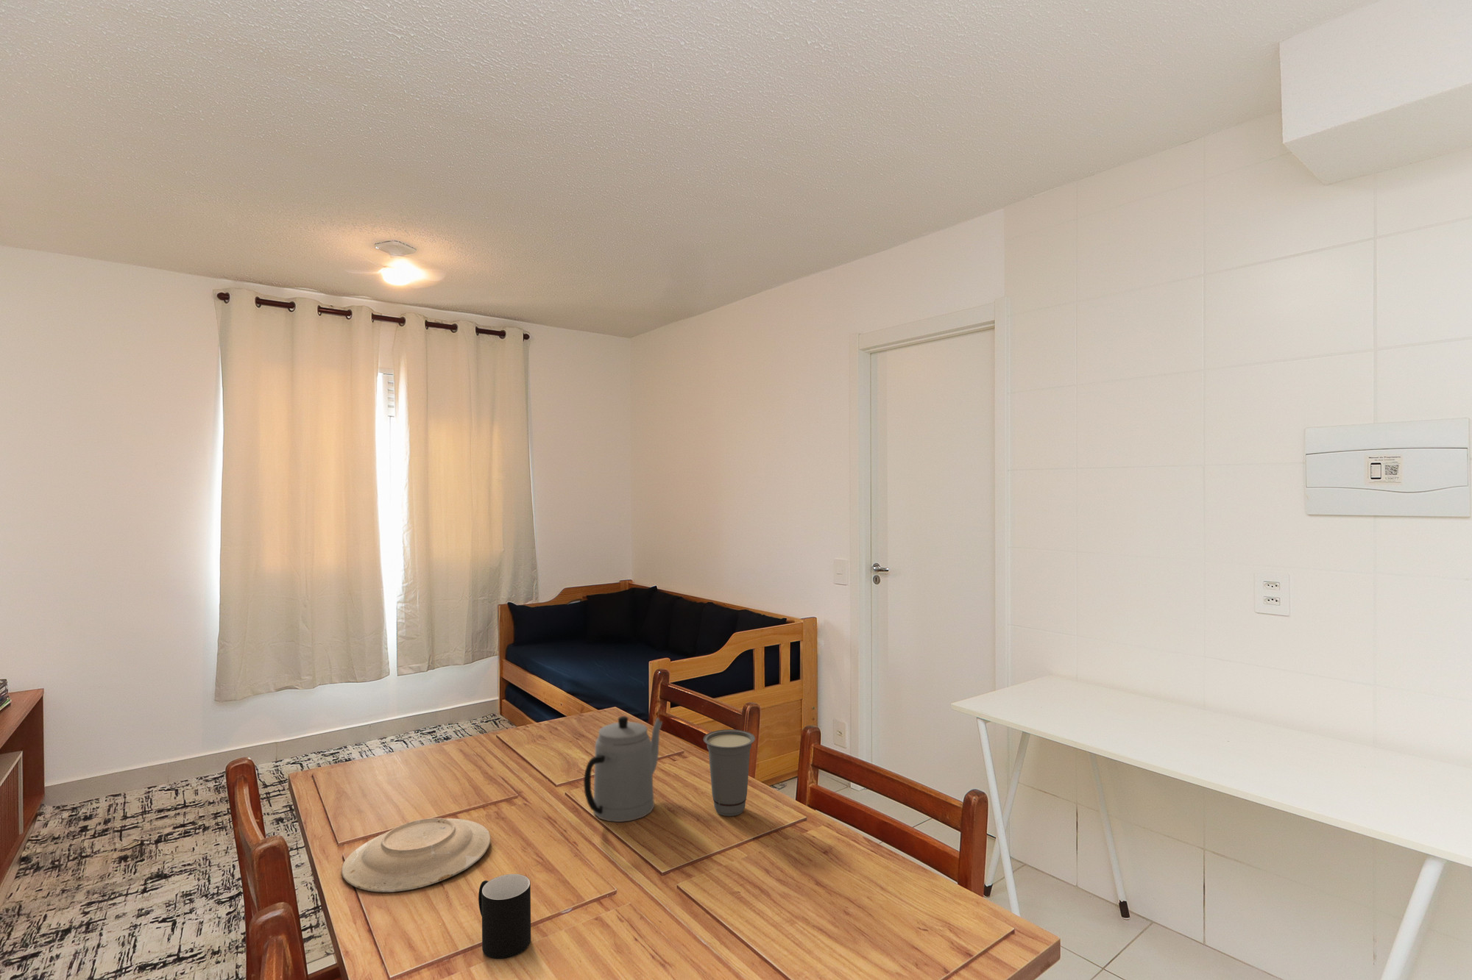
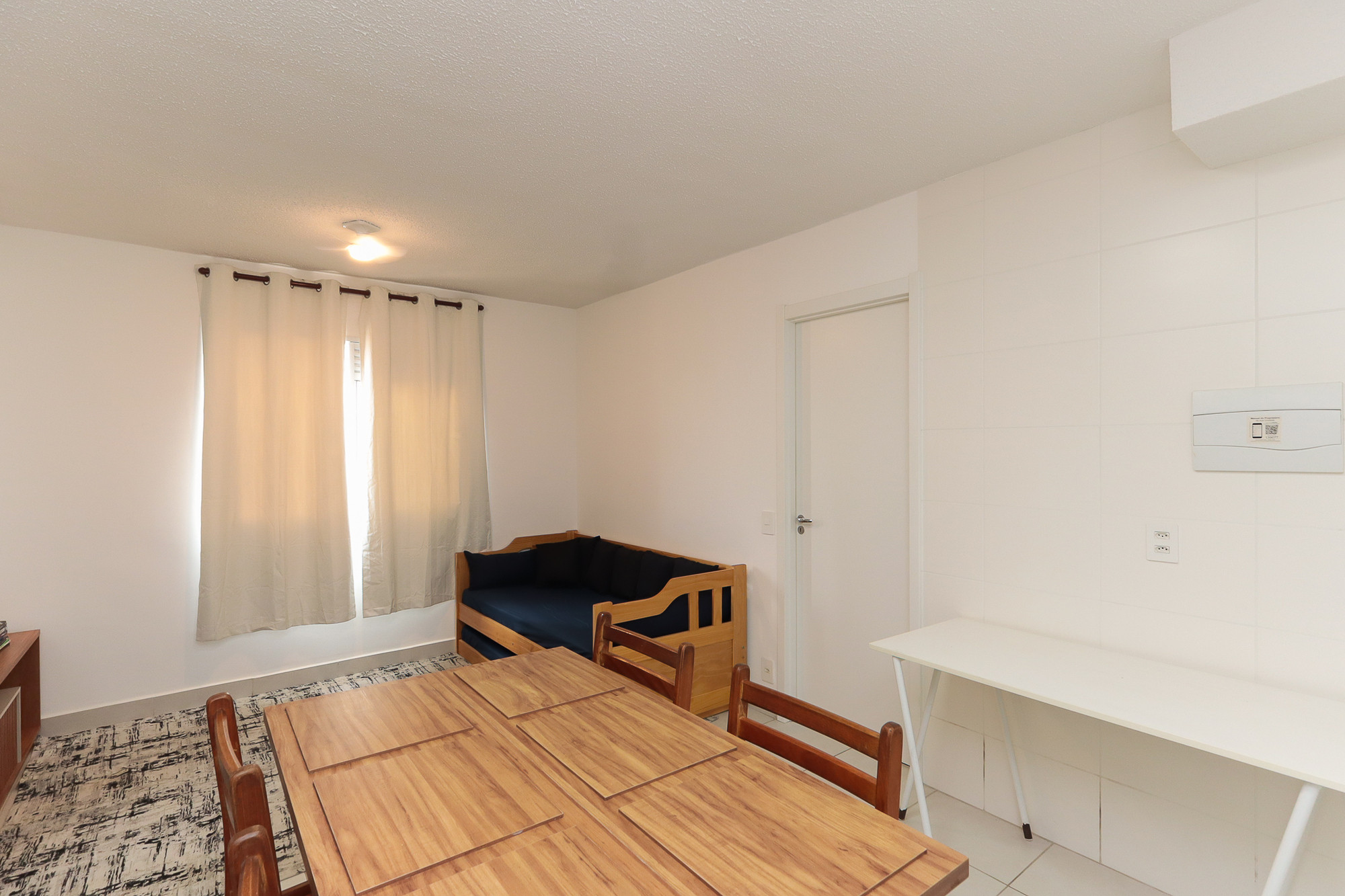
- cup [477,874,532,959]
- teapot [583,715,663,822]
- cup [703,728,756,817]
- plate [340,817,491,894]
